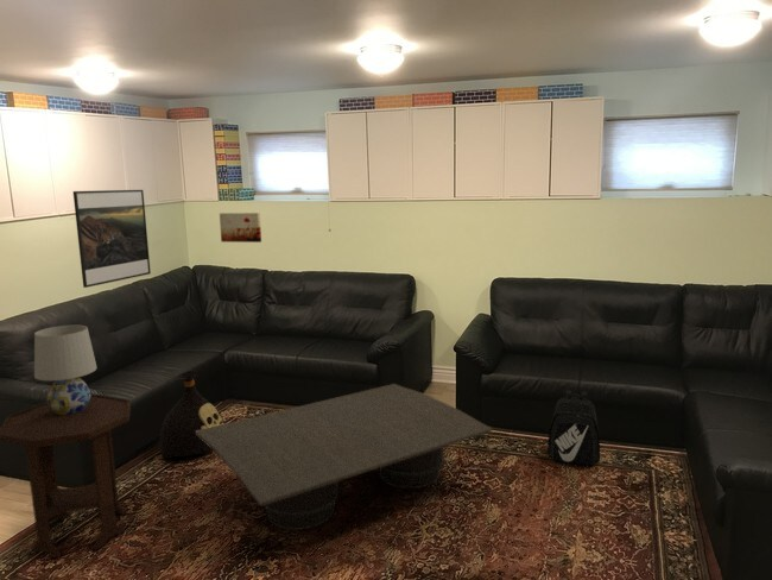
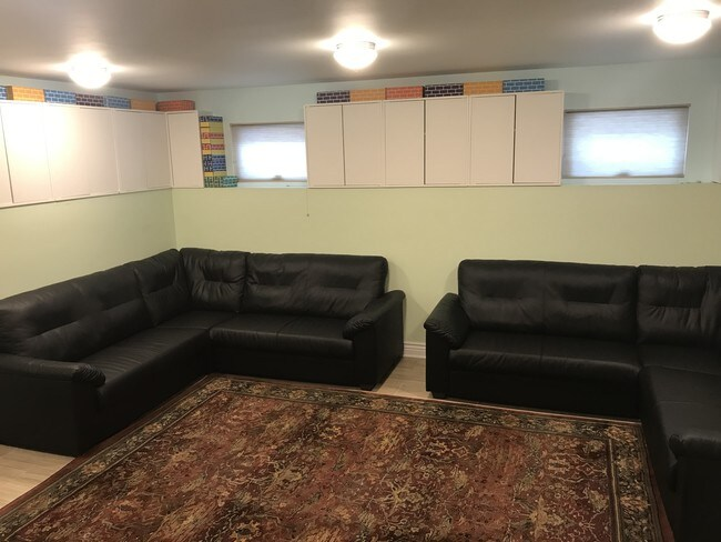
- wall art [219,212,262,244]
- backpack [546,389,601,467]
- coffee table [196,383,494,531]
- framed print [72,189,152,289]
- bag [158,370,224,460]
- side table [0,393,132,560]
- table lamp [33,324,99,415]
